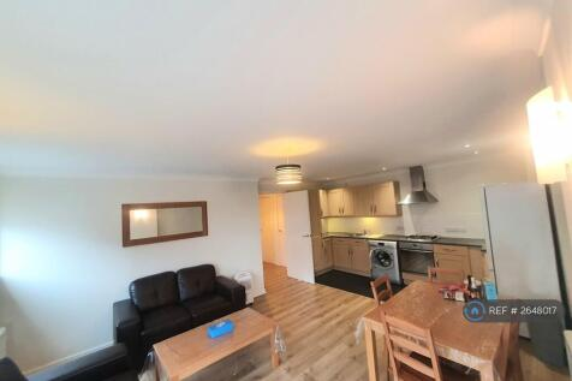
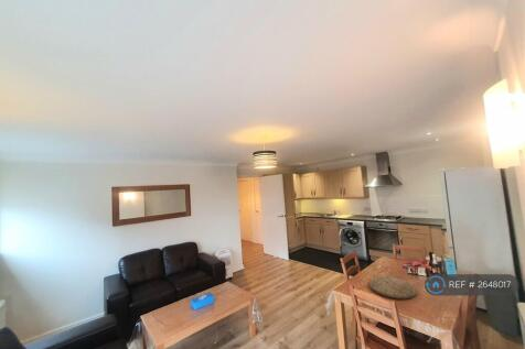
+ cutting board [368,276,418,301]
